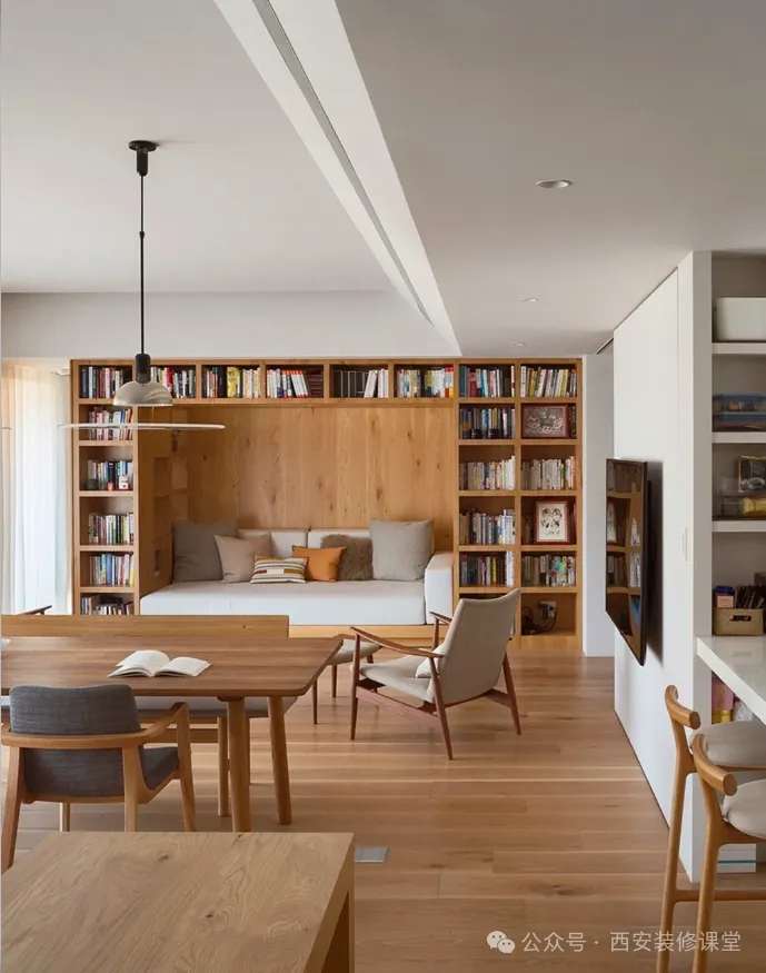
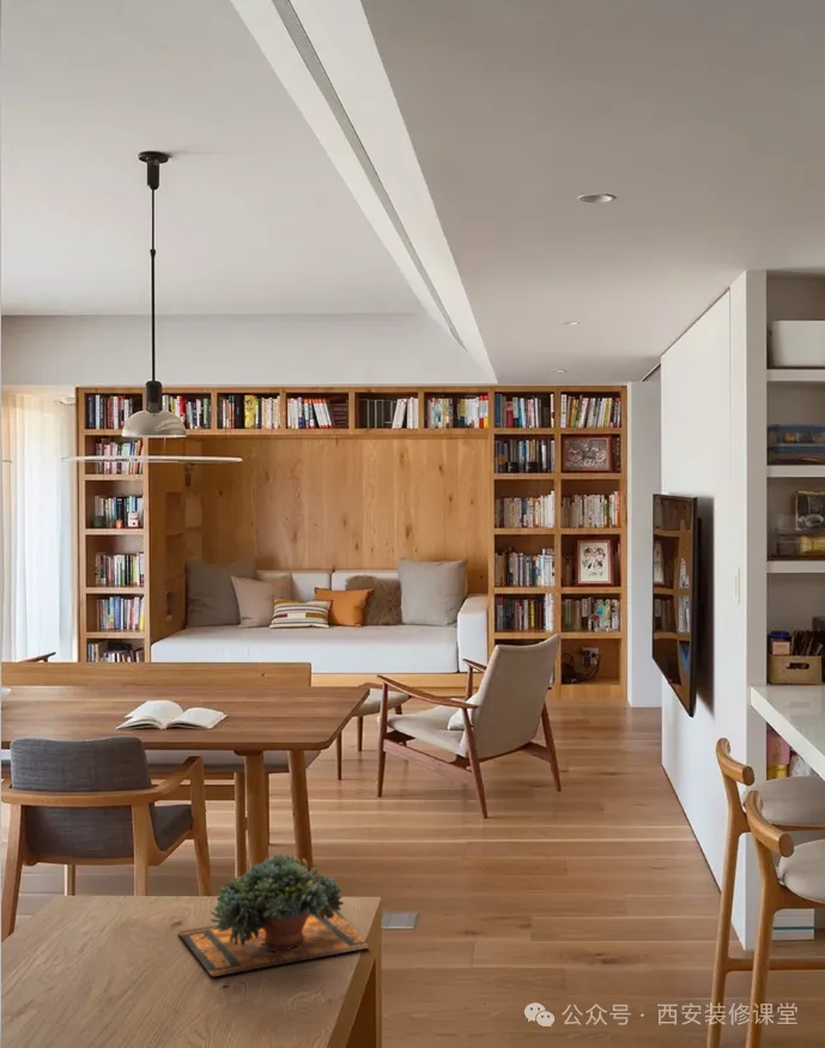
+ succulent plant [177,853,370,977]
